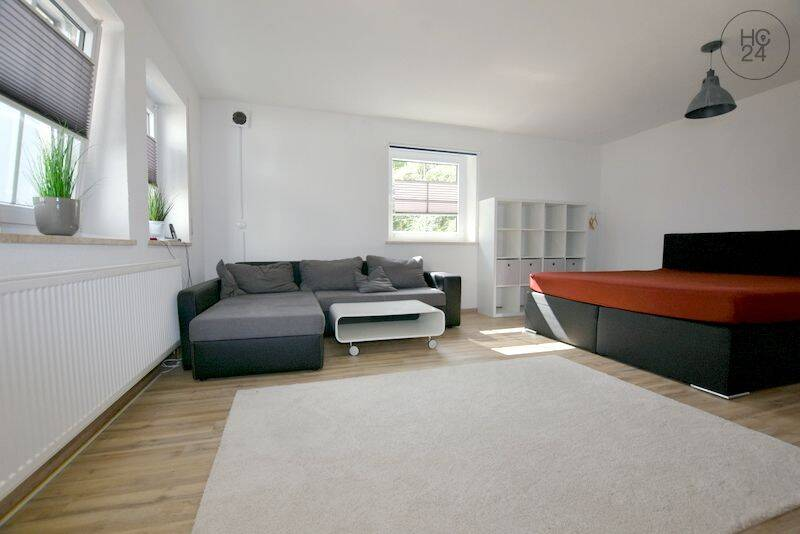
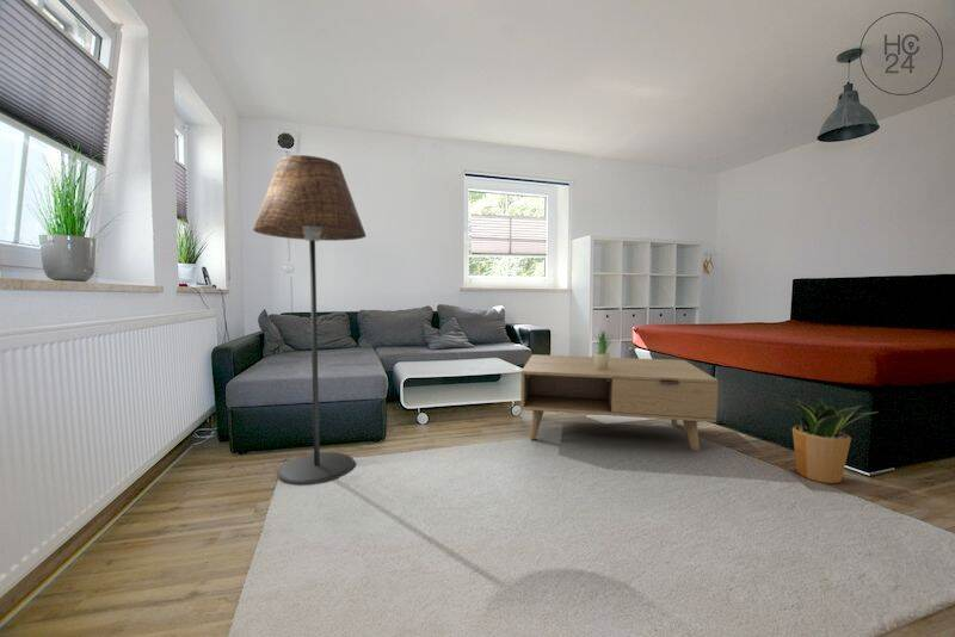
+ potted plant [593,327,615,370]
+ coffee table [519,353,720,452]
+ floor lamp [252,154,368,486]
+ potted plant [776,398,880,484]
